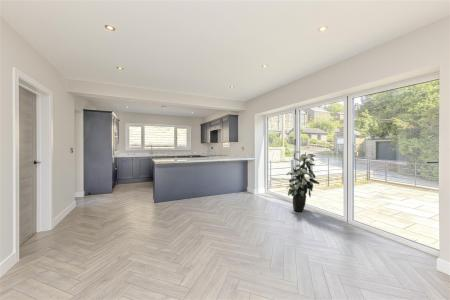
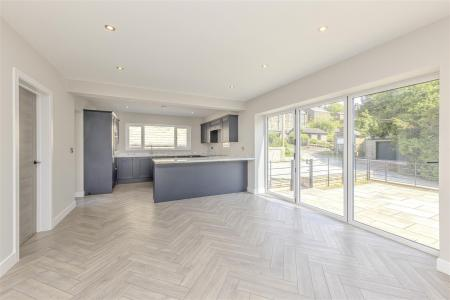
- indoor plant [285,150,321,213]
